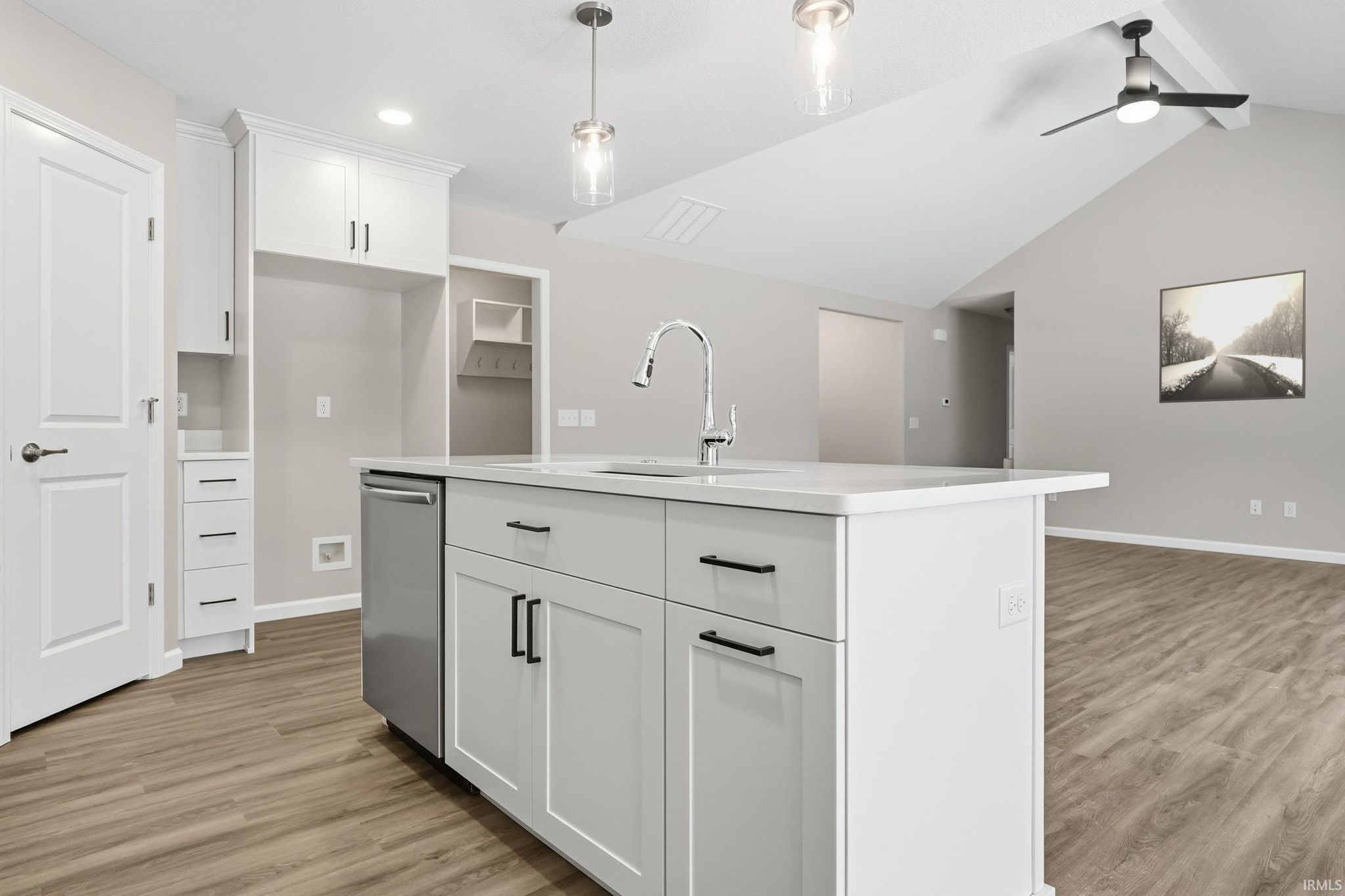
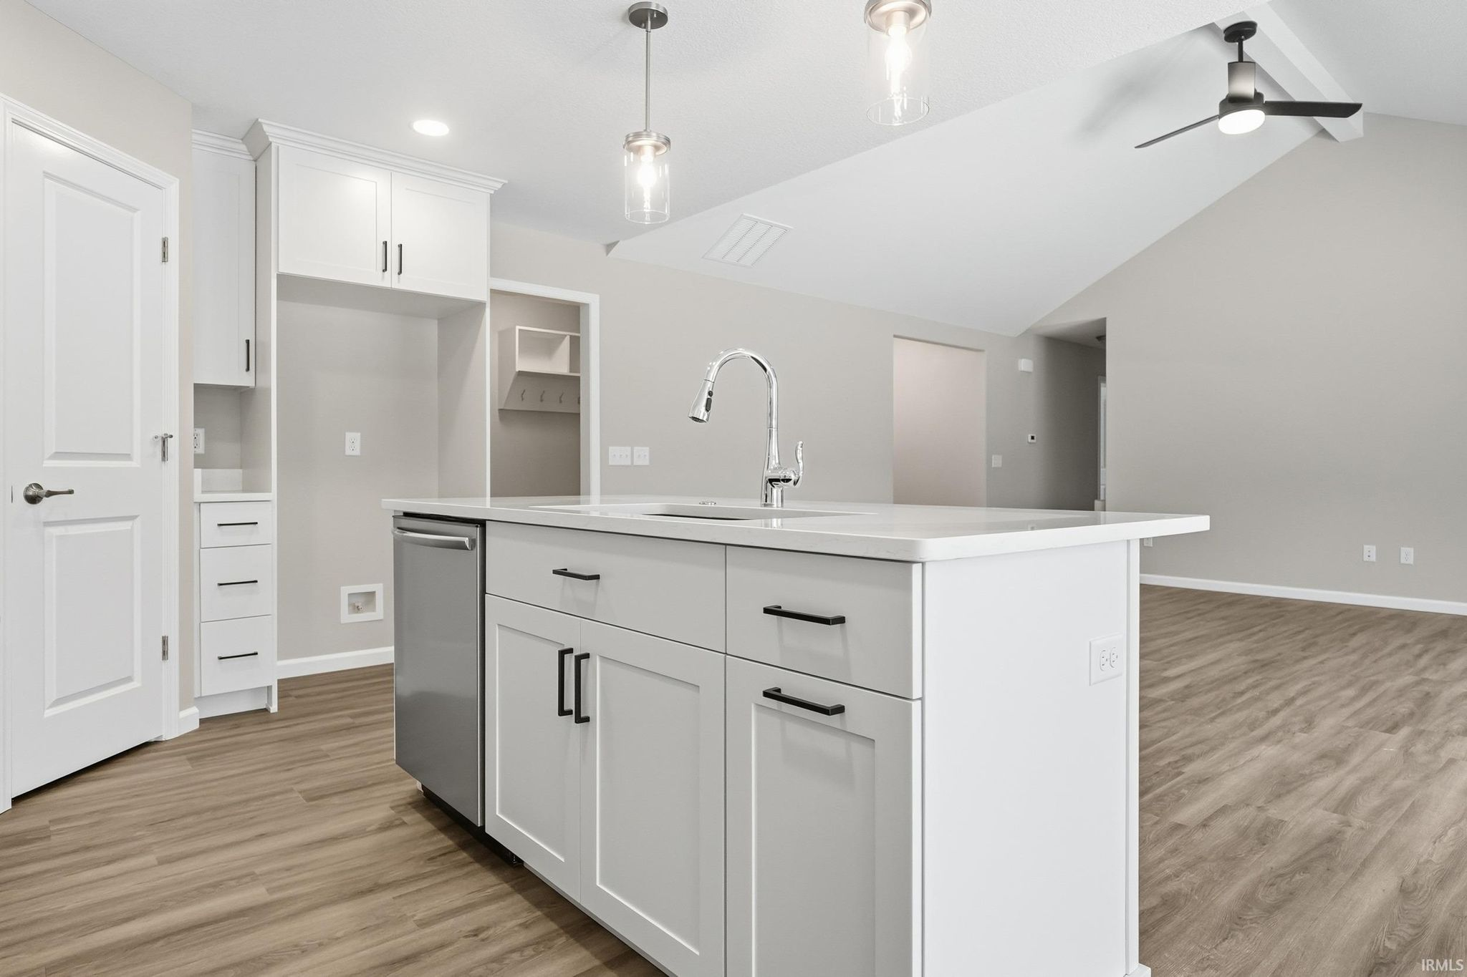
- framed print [1158,269,1307,404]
